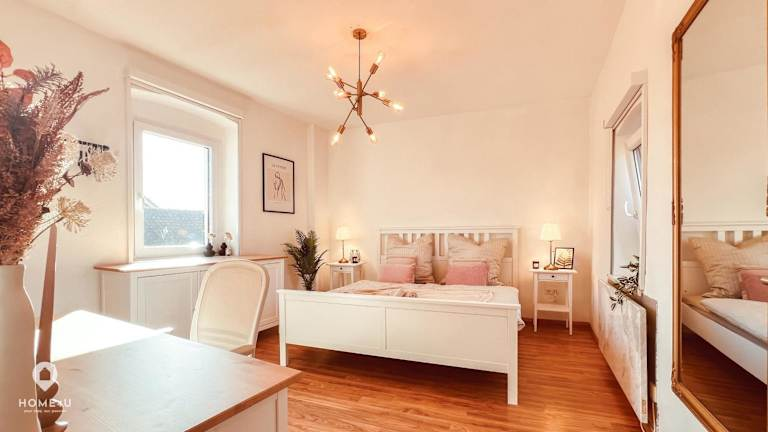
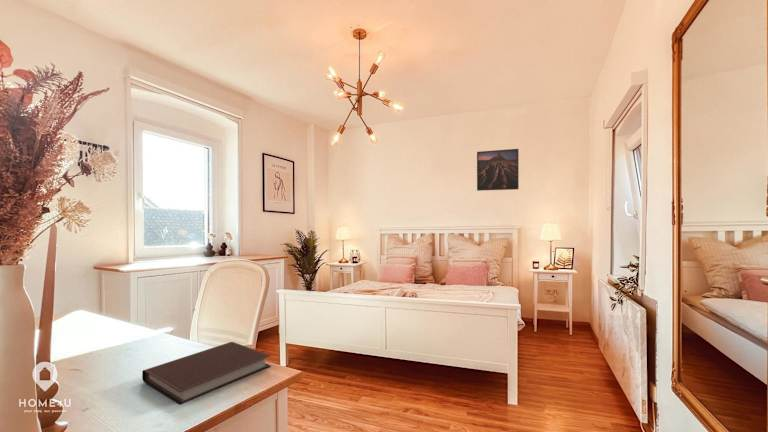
+ notebook [141,341,271,406]
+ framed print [476,148,520,192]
